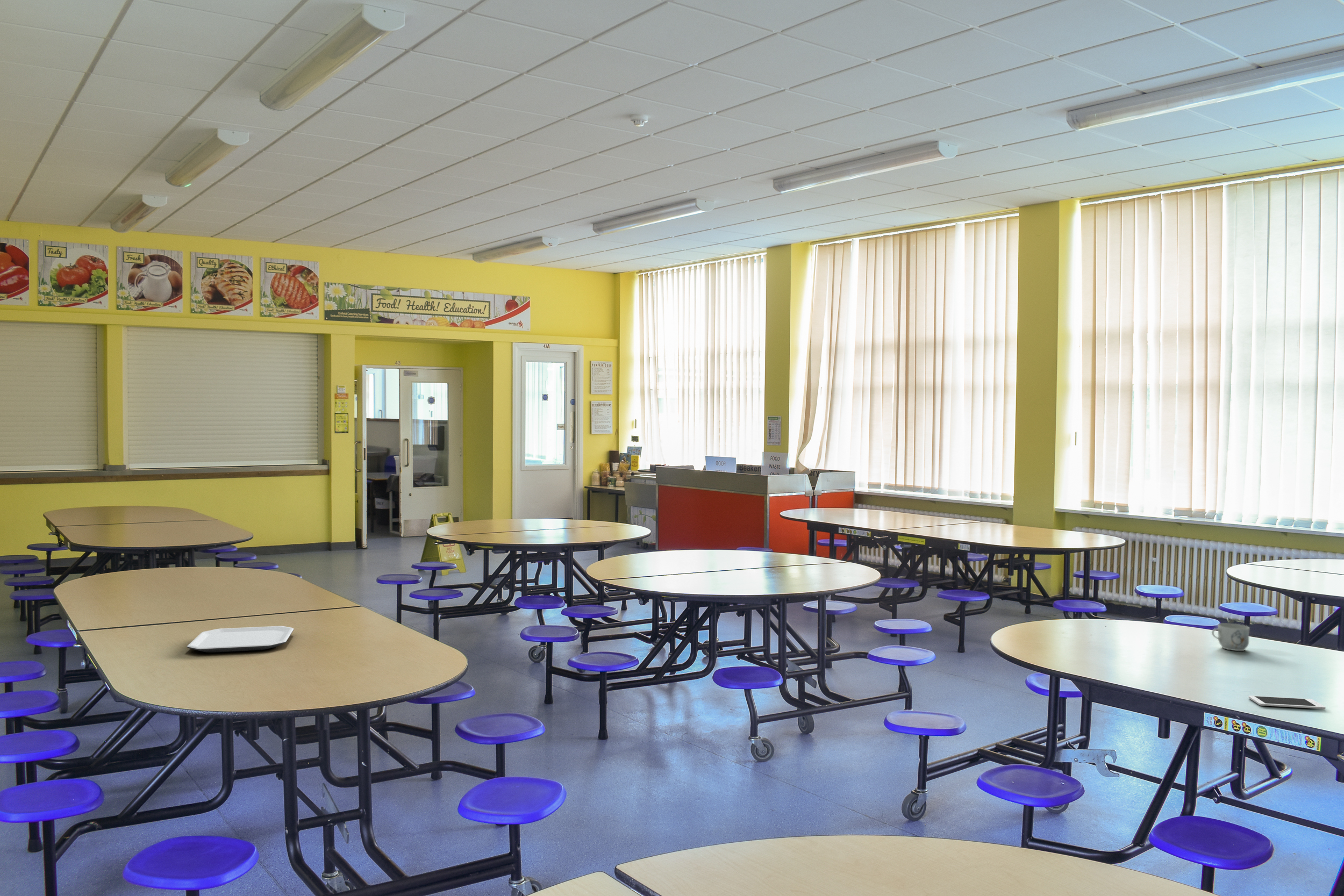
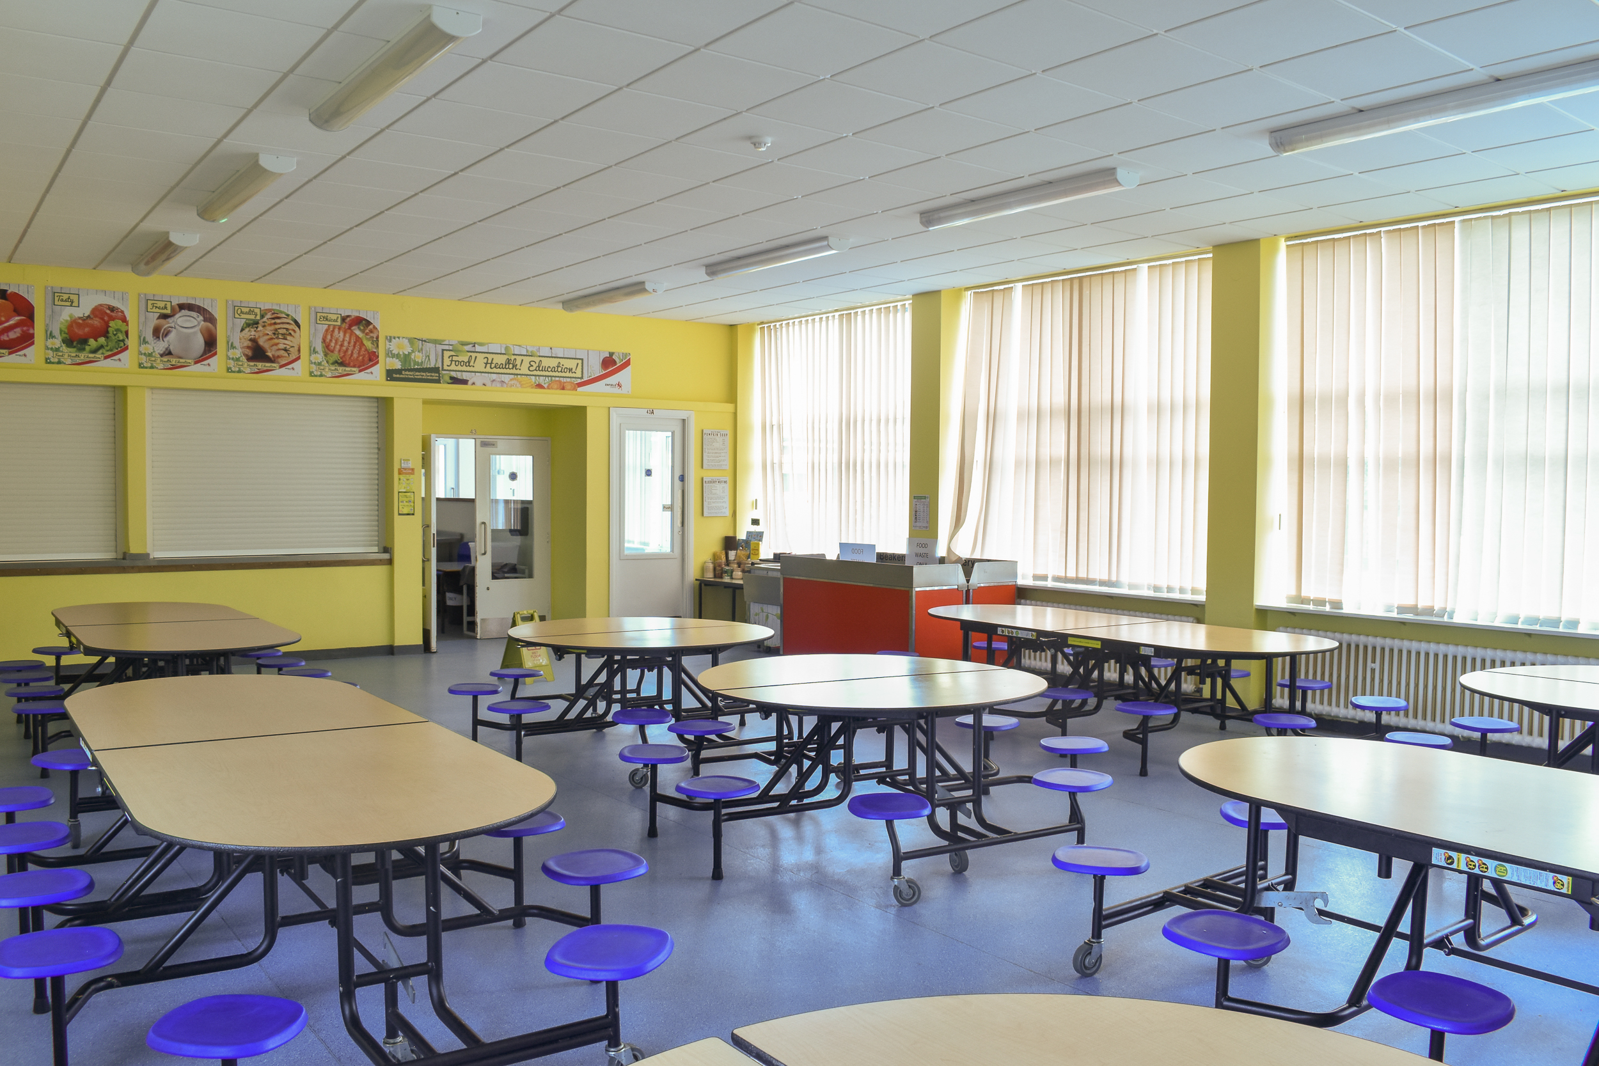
- mug [1211,622,1250,651]
- plate [187,626,295,653]
- cell phone [1248,695,1326,709]
